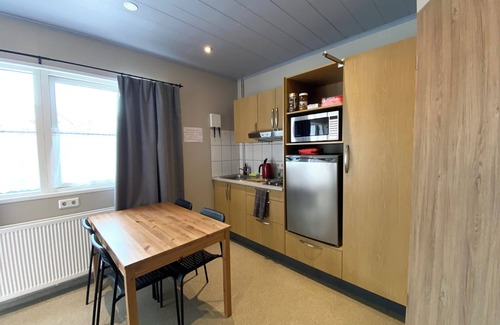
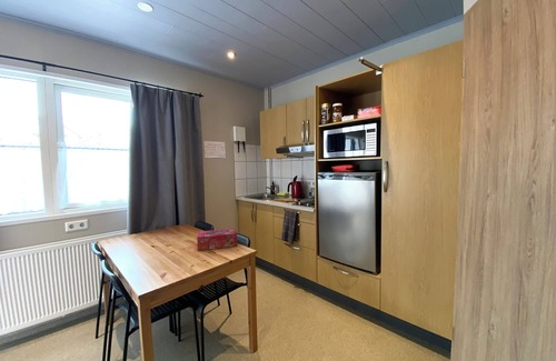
+ tissue box [196,228,238,251]
